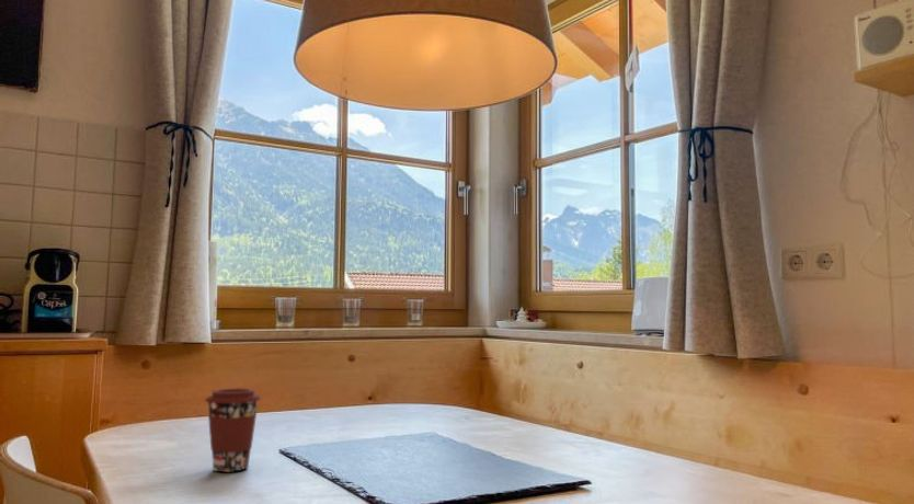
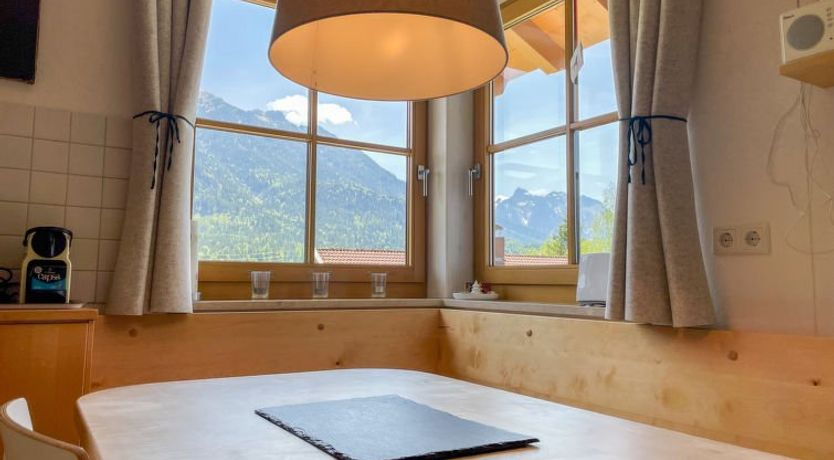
- coffee cup [204,387,262,473]
